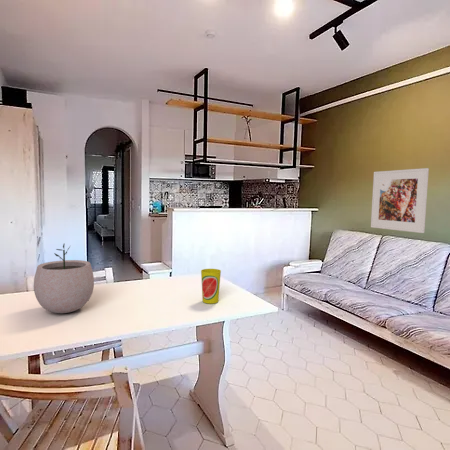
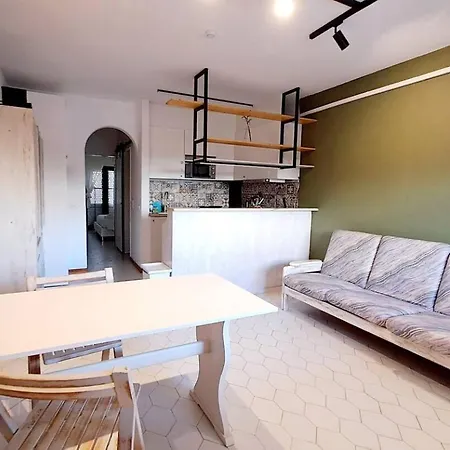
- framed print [370,167,430,234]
- cup [200,268,222,305]
- plant pot [33,243,95,314]
